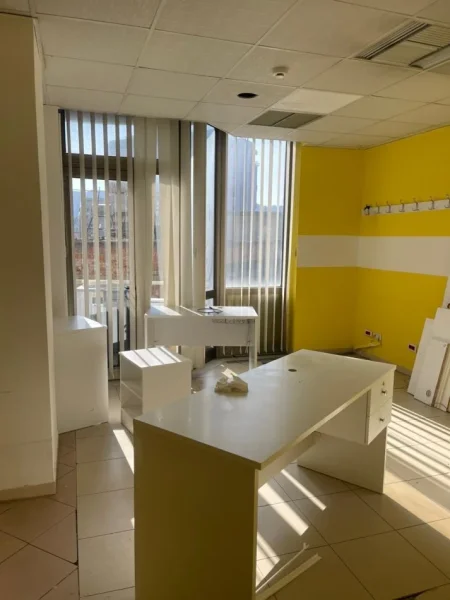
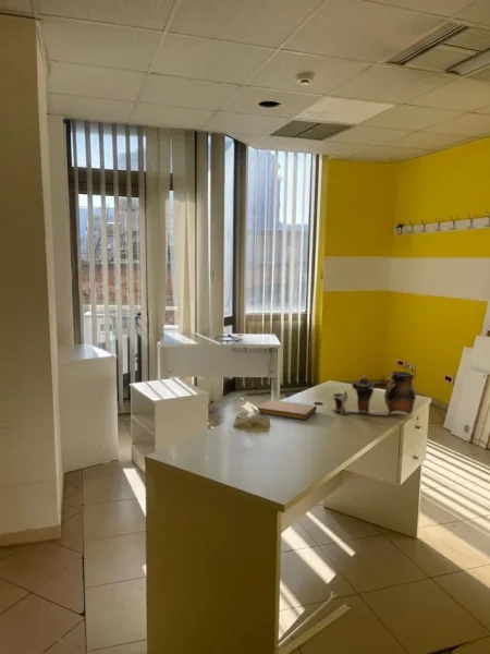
+ notebook [256,399,318,421]
+ pottery set [332,371,417,416]
